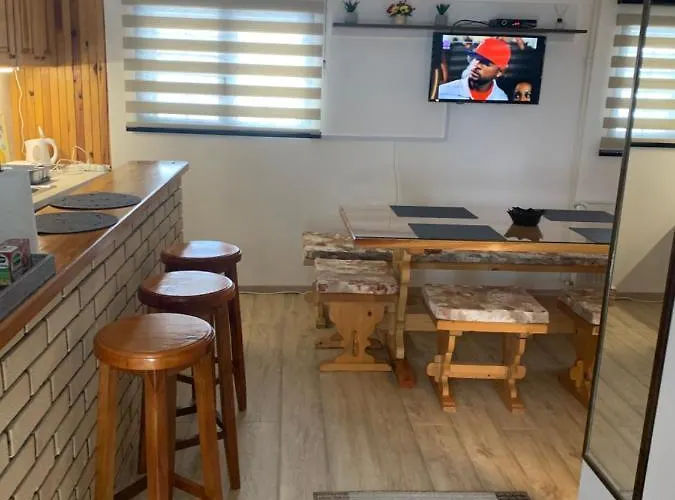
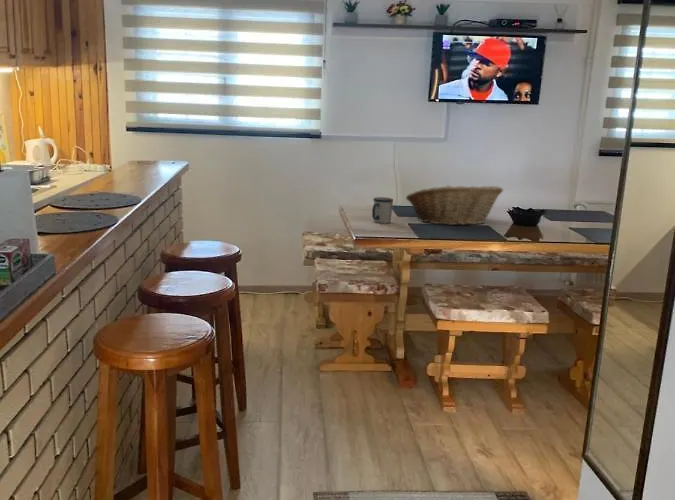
+ fruit basket [405,184,504,226]
+ mug [371,196,394,224]
